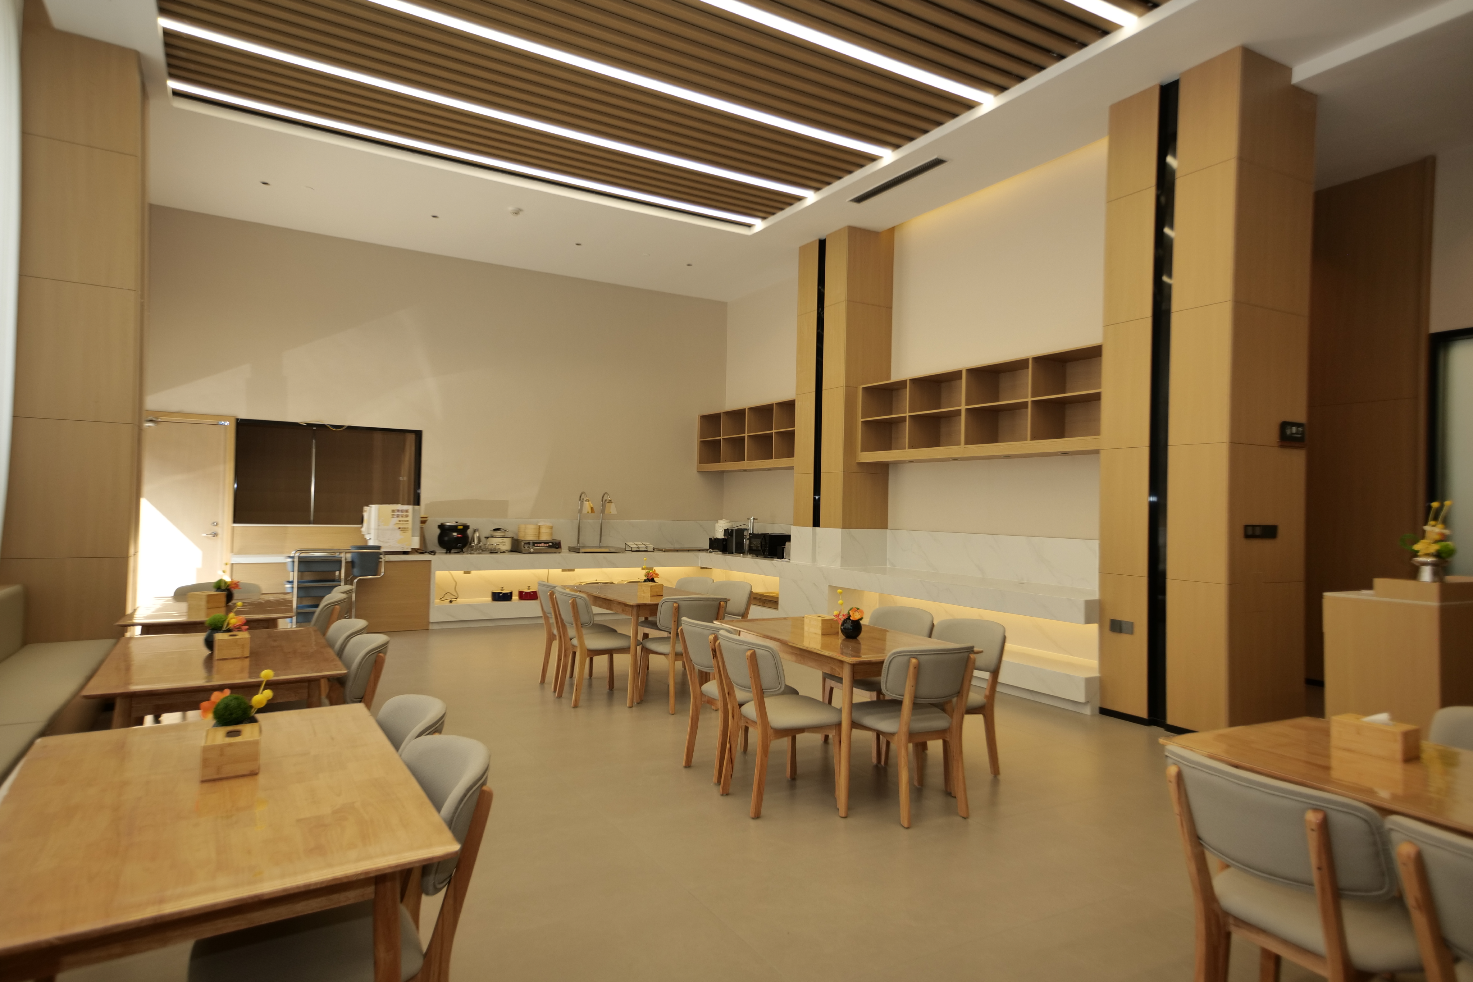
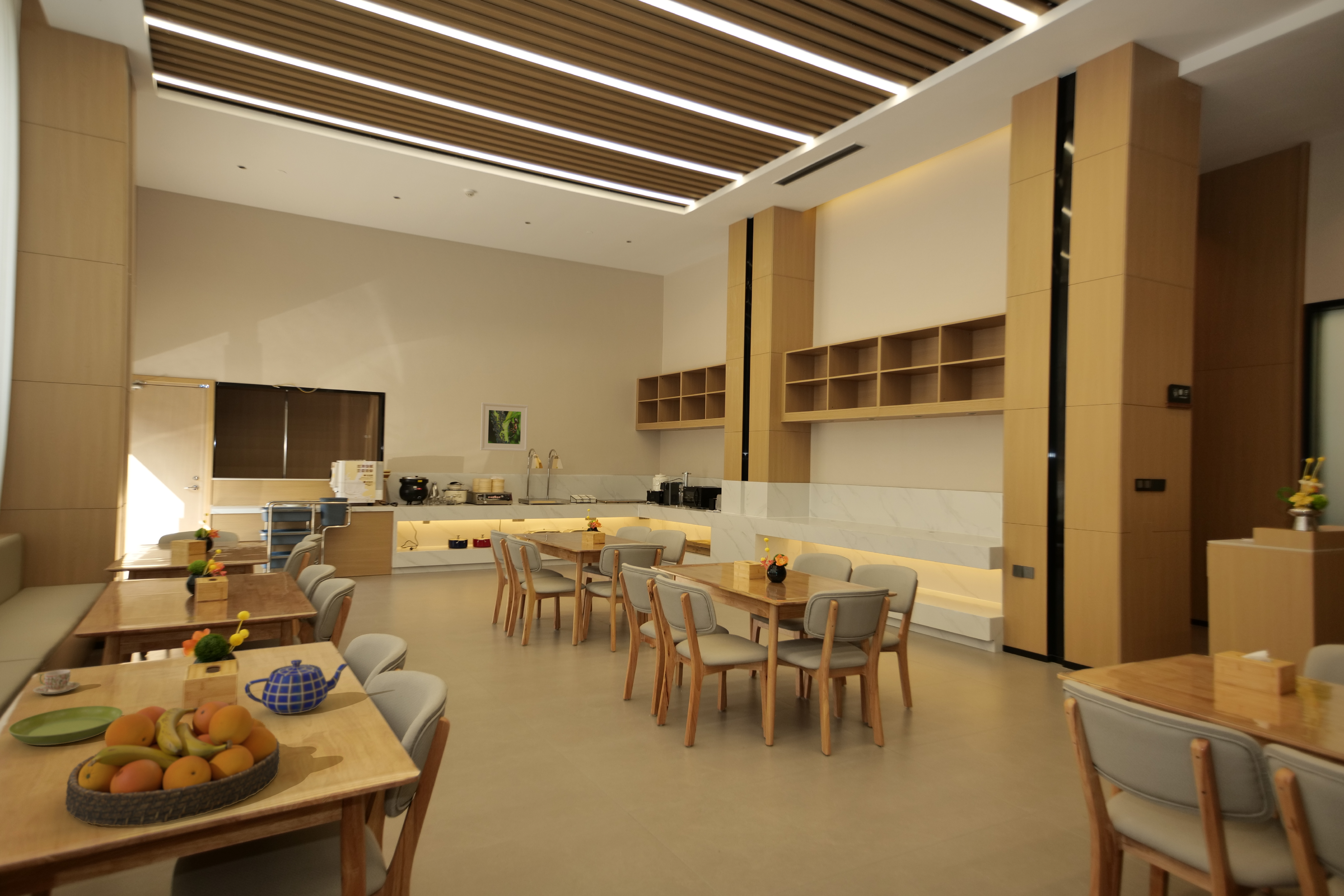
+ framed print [480,402,529,452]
+ teapot [244,659,351,714]
+ fruit bowl [65,701,281,827]
+ saucer [8,705,123,746]
+ teacup [33,669,81,695]
